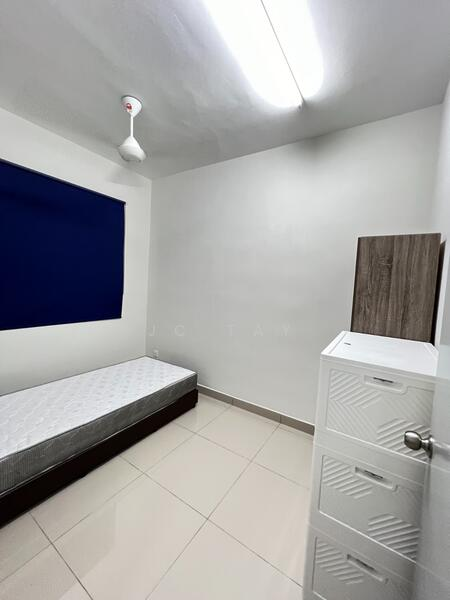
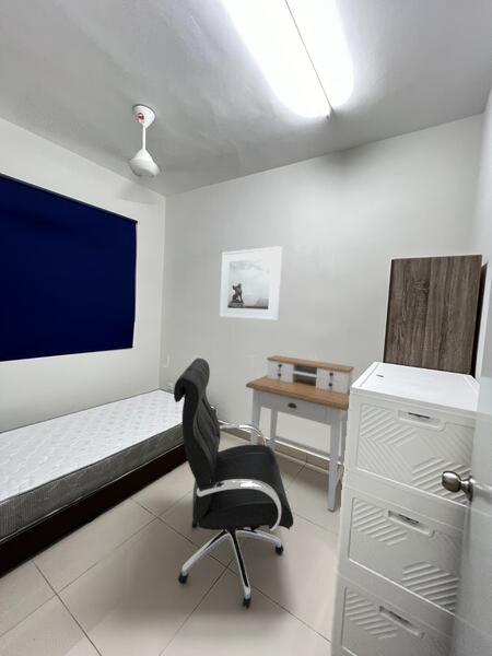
+ desk [245,354,355,512]
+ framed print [219,245,283,321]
+ office chair [173,358,294,610]
